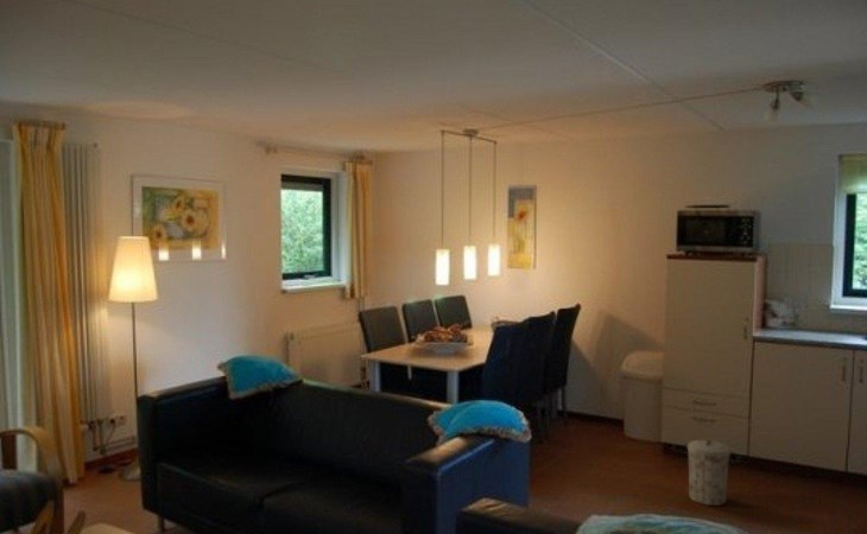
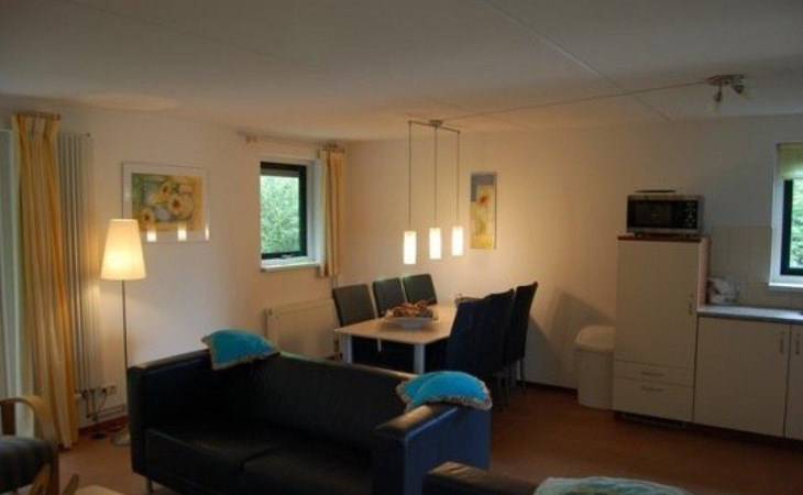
- trash can [686,439,732,507]
